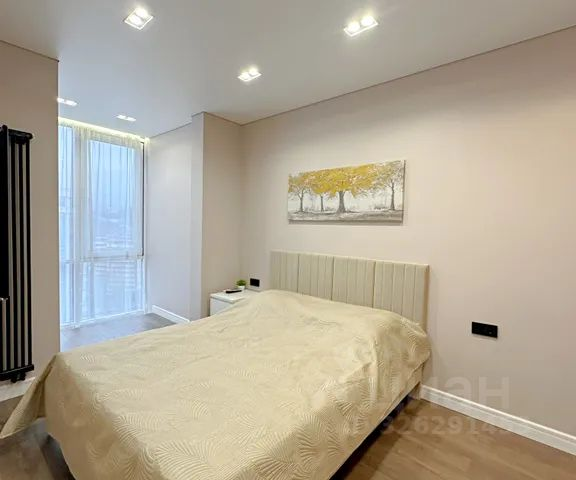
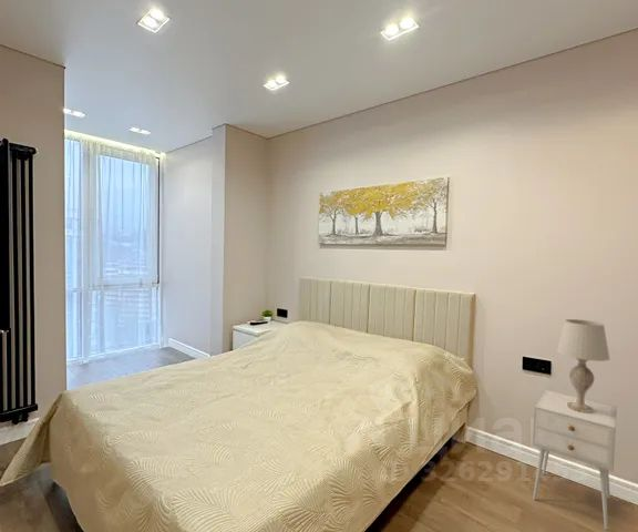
+ table lamp [556,318,610,413]
+ nightstand [532,389,618,531]
